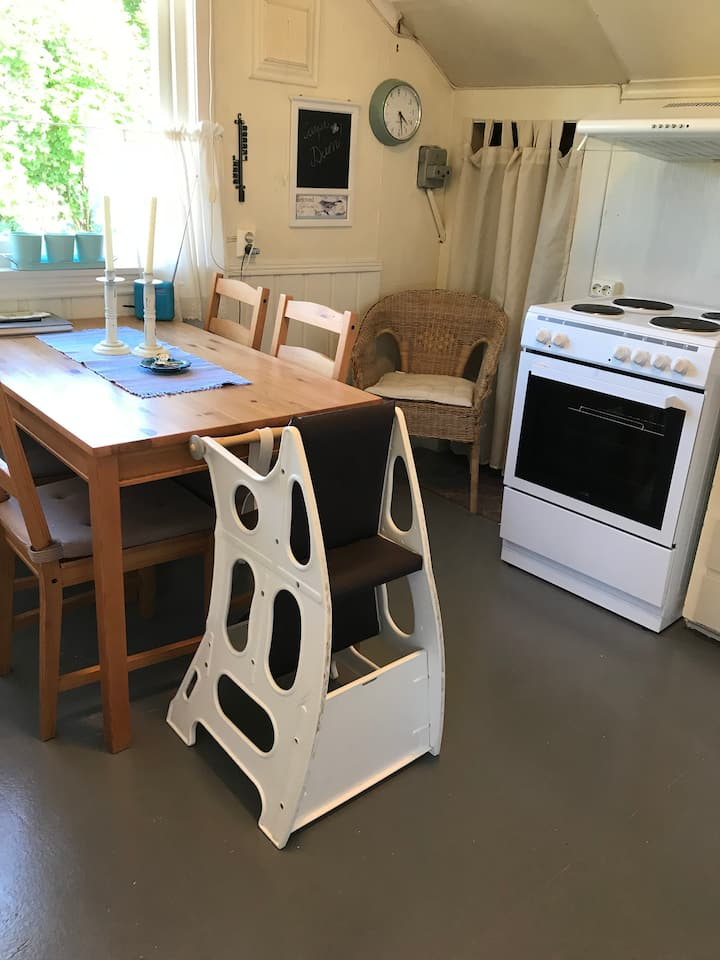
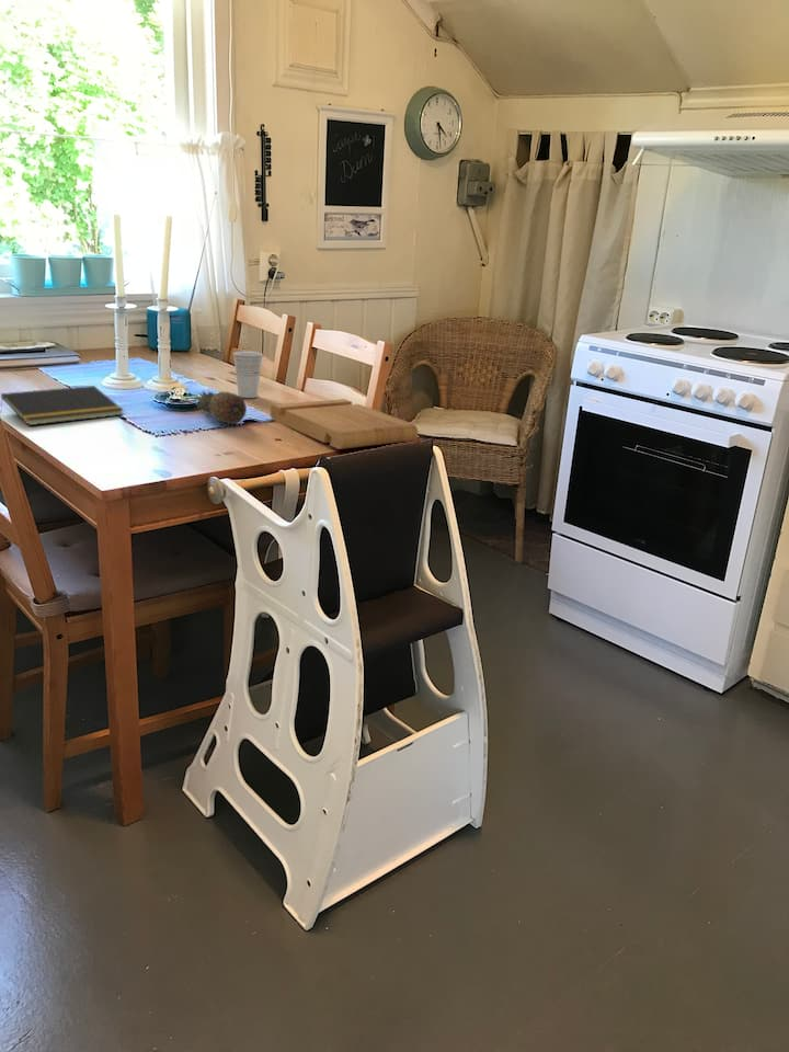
+ cutting board [270,398,420,450]
+ cup [231,351,264,399]
+ notepad [0,385,125,426]
+ fruit [193,390,248,425]
